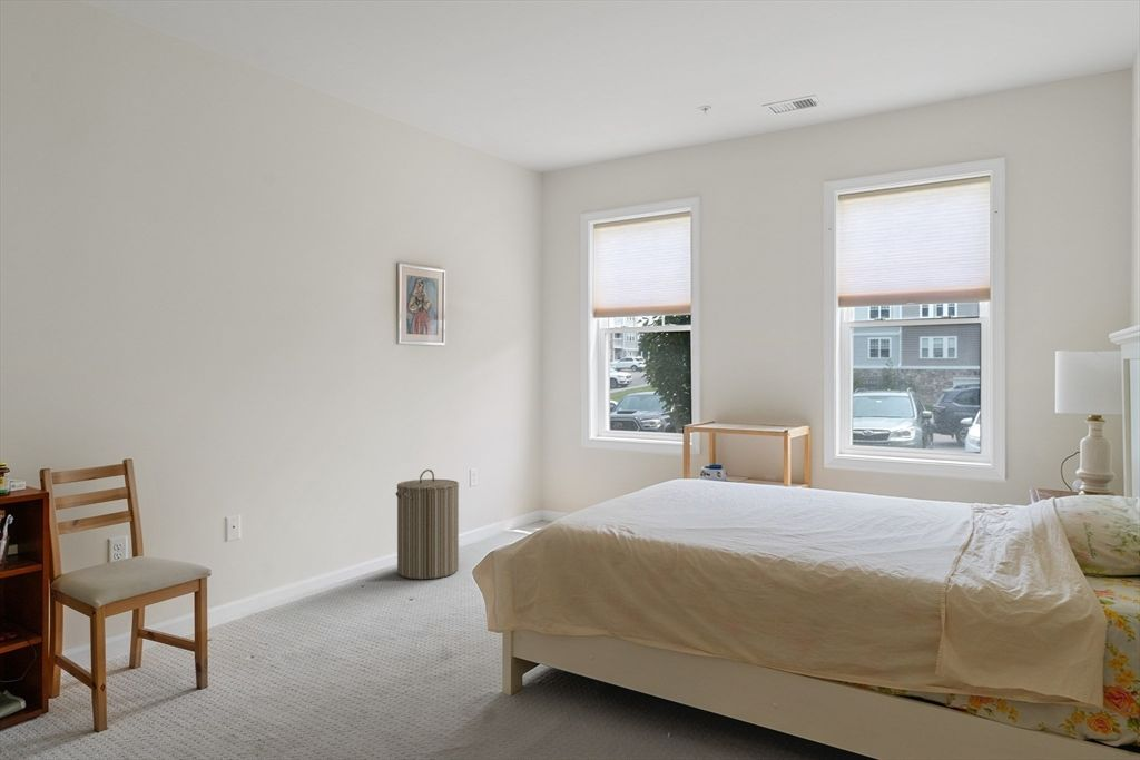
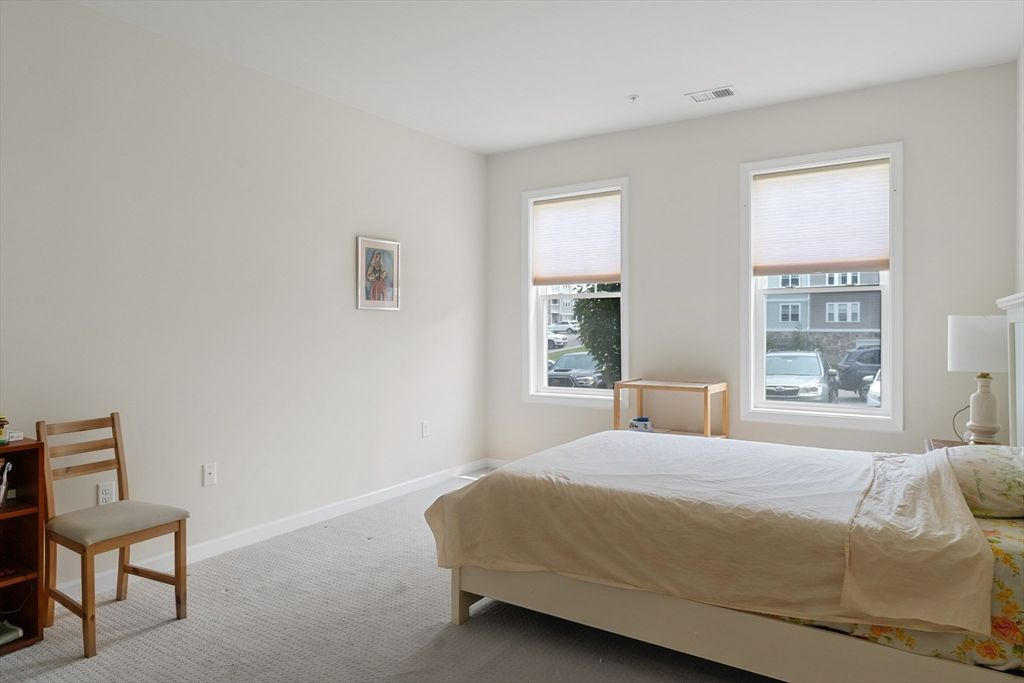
- laundry hamper [395,468,460,580]
